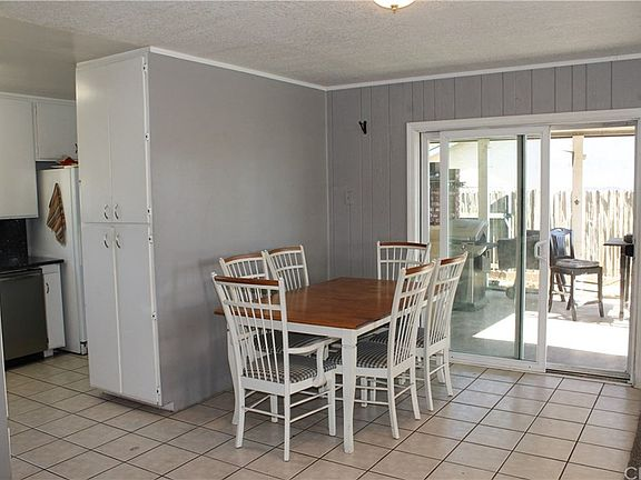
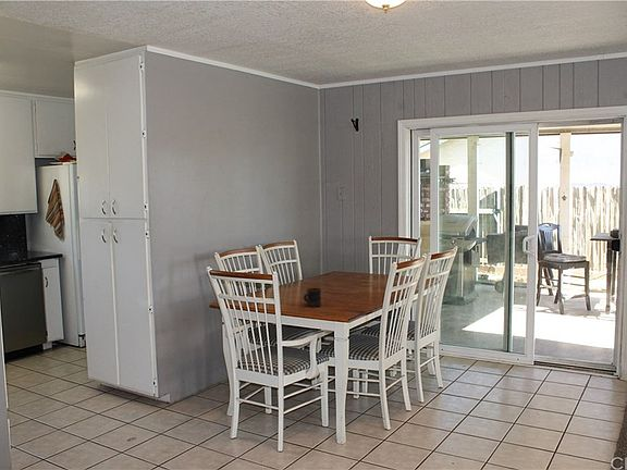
+ mug [303,287,322,308]
